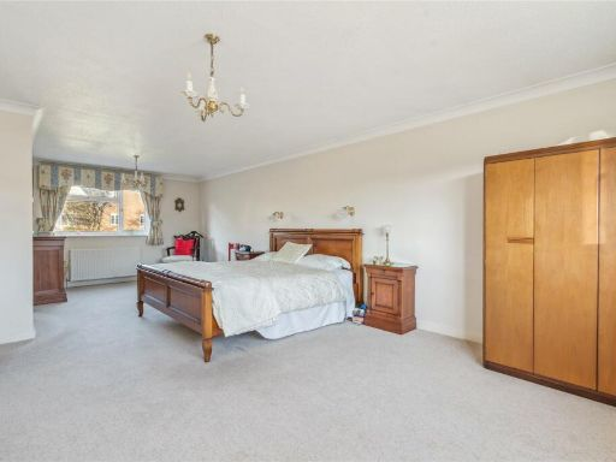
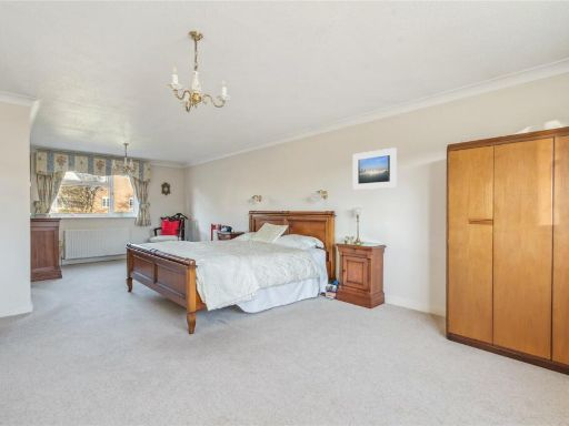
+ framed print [352,146,398,191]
